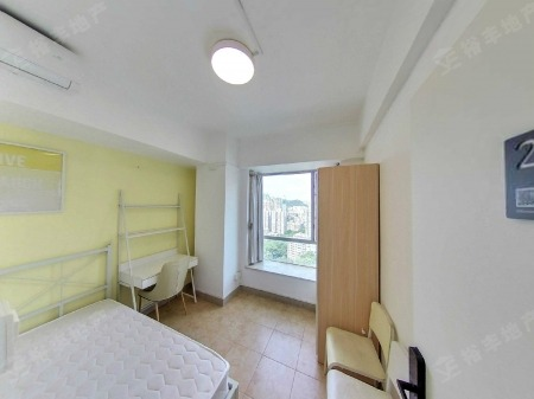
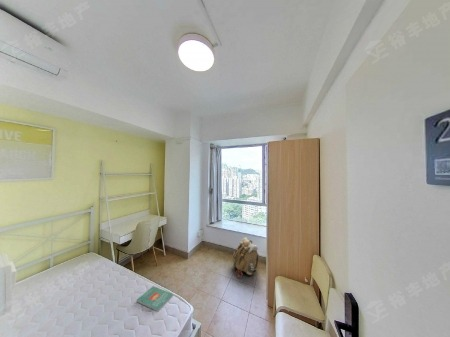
+ book [136,285,174,313]
+ backpack [232,237,259,279]
